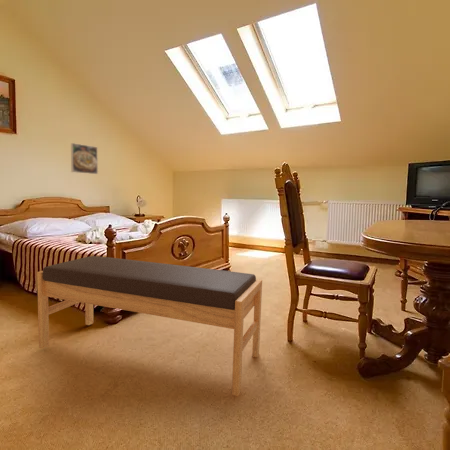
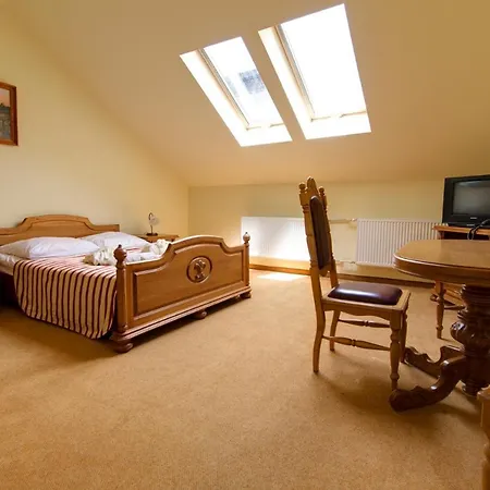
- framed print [70,142,99,175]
- bench [36,255,263,397]
